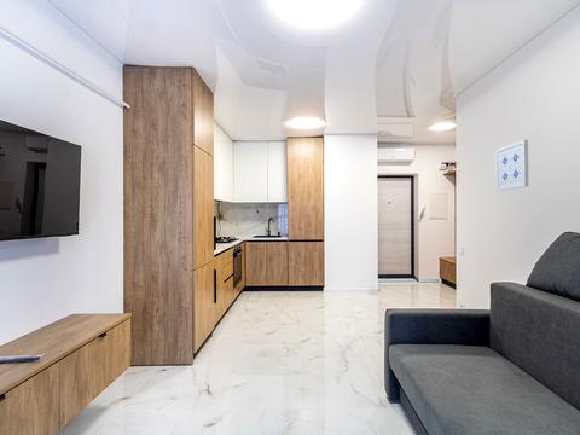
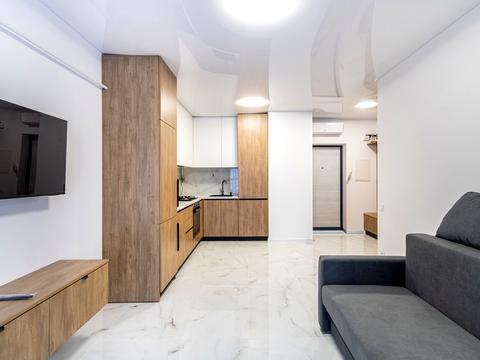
- wall art [494,139,529,192]
